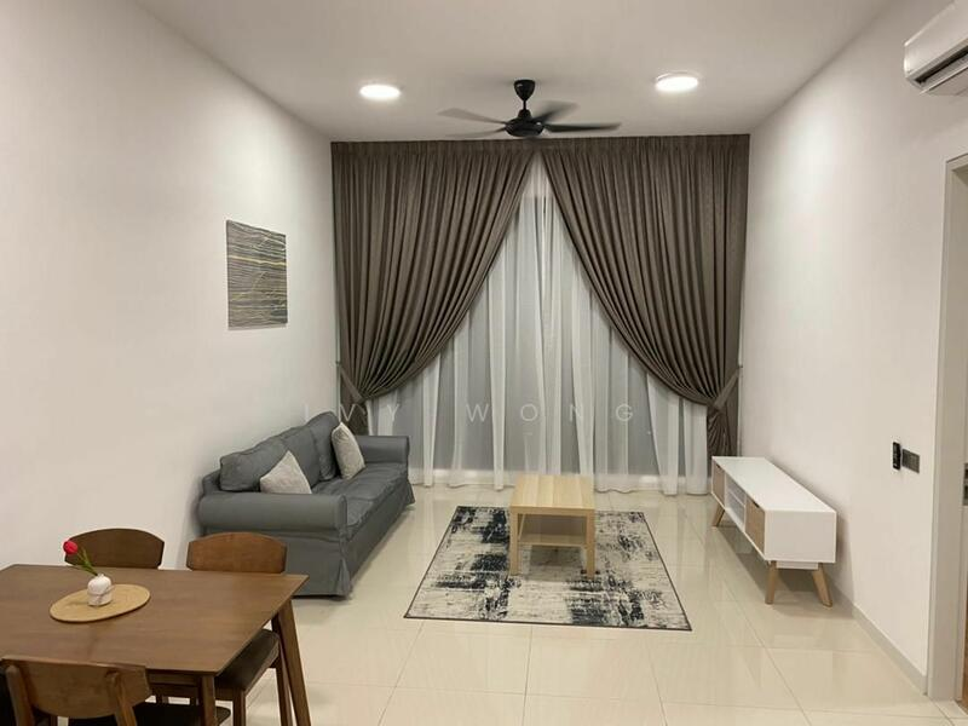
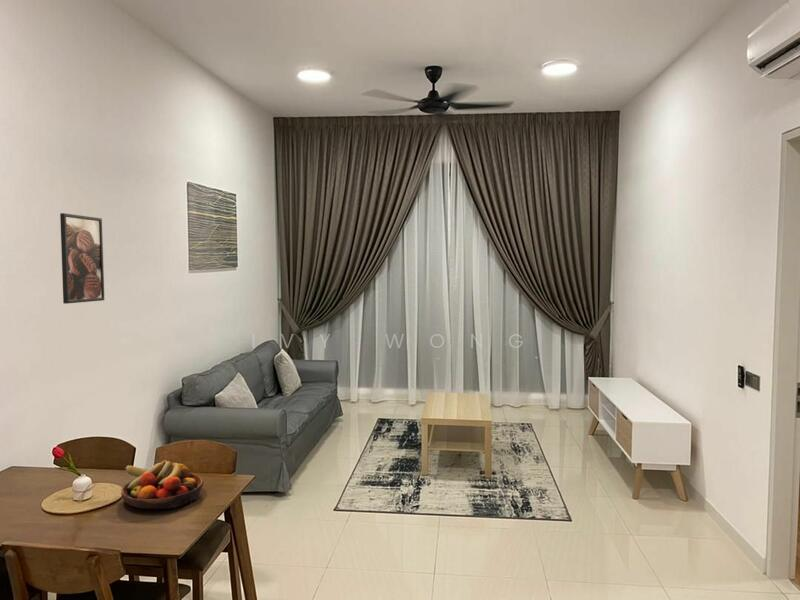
+ fruit bowl [120,459,204,510]
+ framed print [59,212,105,305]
